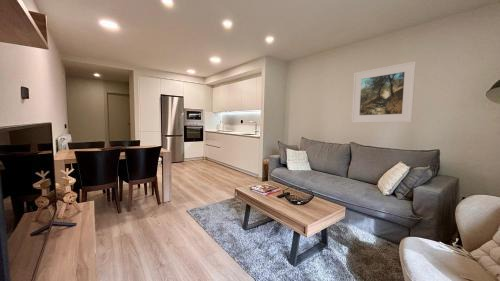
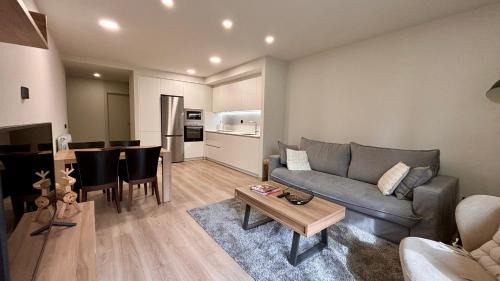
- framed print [351,60,417,124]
